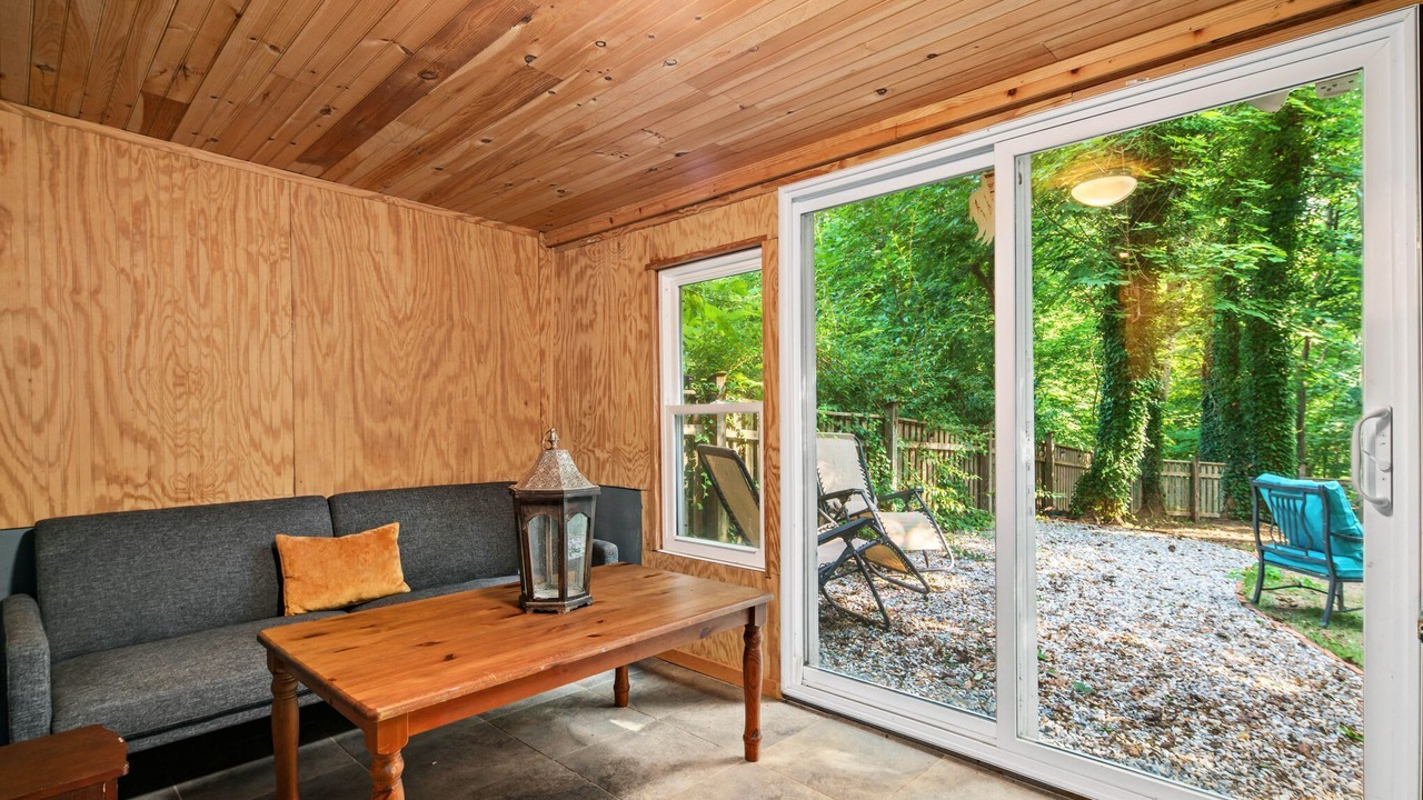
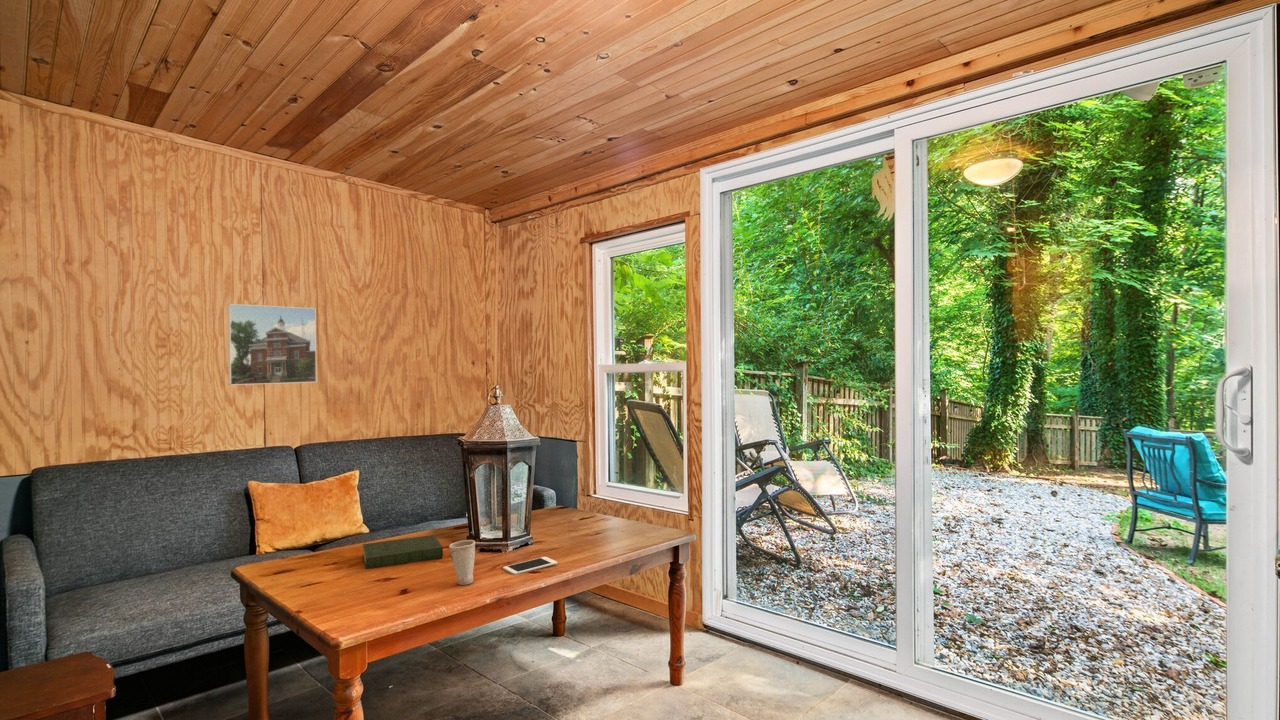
+ cup [448,539,476,586]
+ cell phone [502,556,558,576]
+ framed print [227,303,318,386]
+ book [362,534,444,570]
